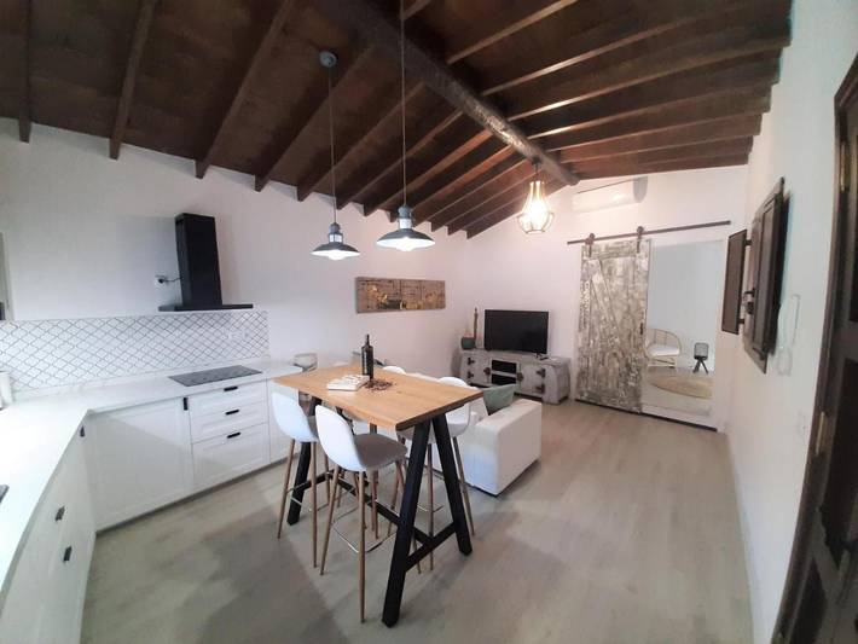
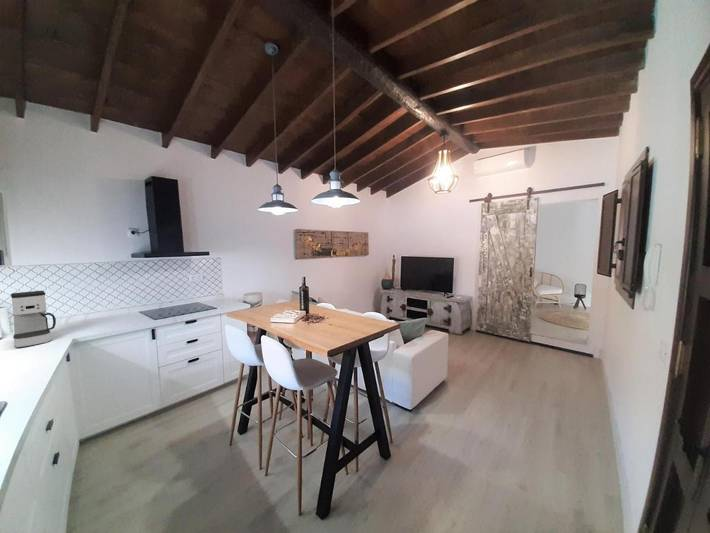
+ coffee maker [10,290,57,349]
